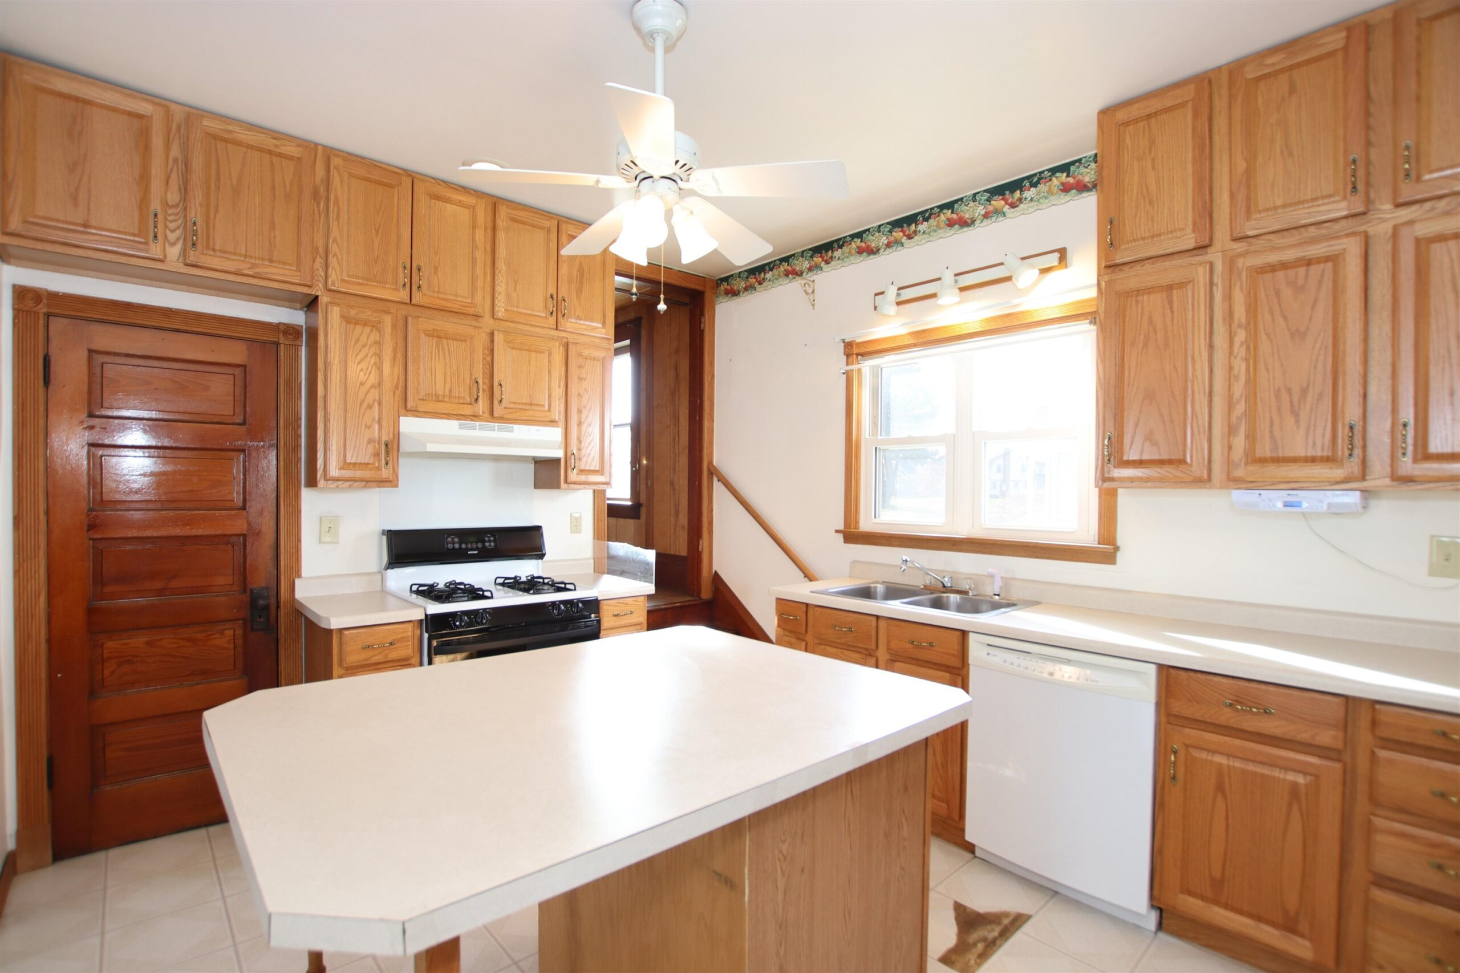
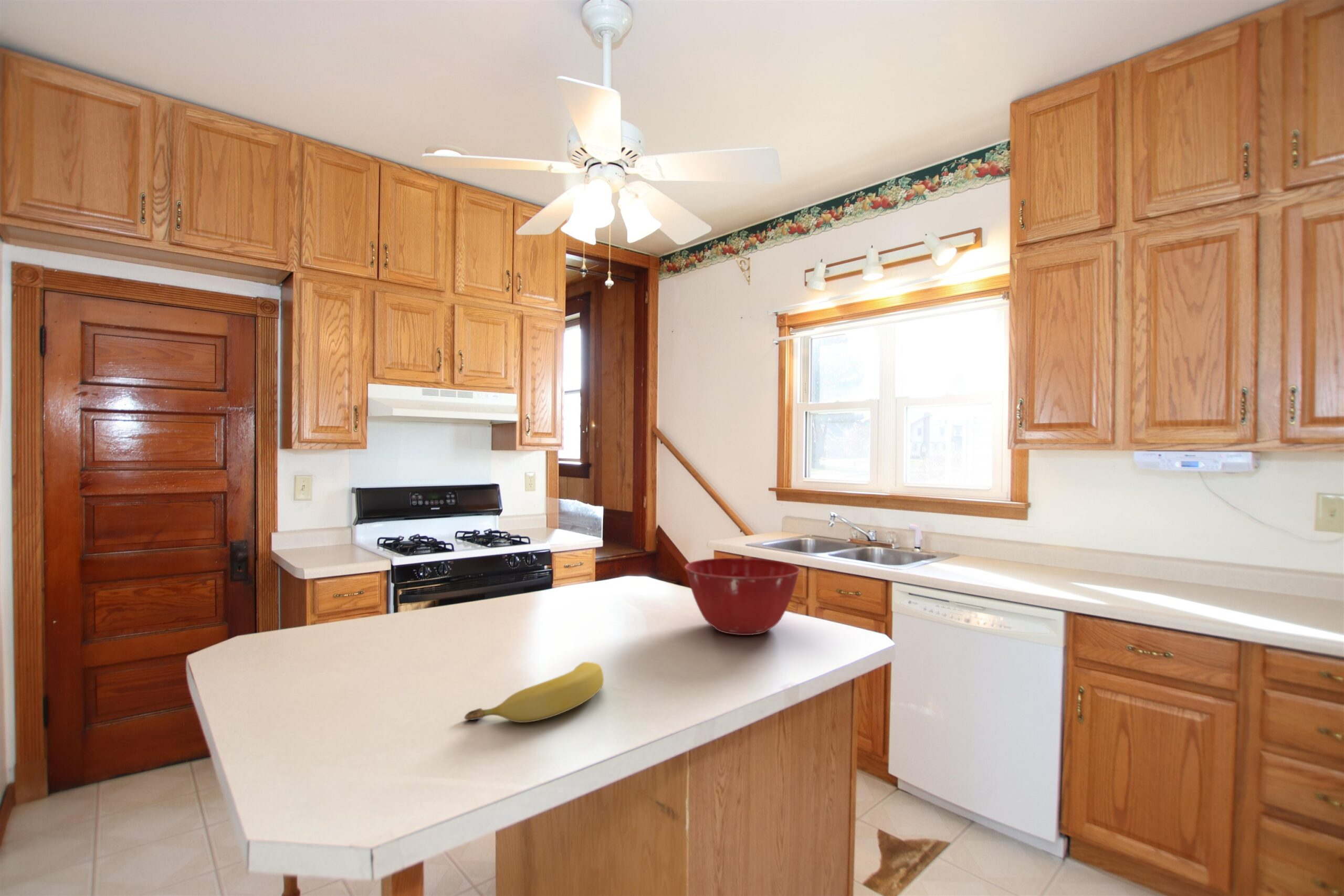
+ banana [464,661,604,723]
+ mixing bowl [684,557,801,636]
